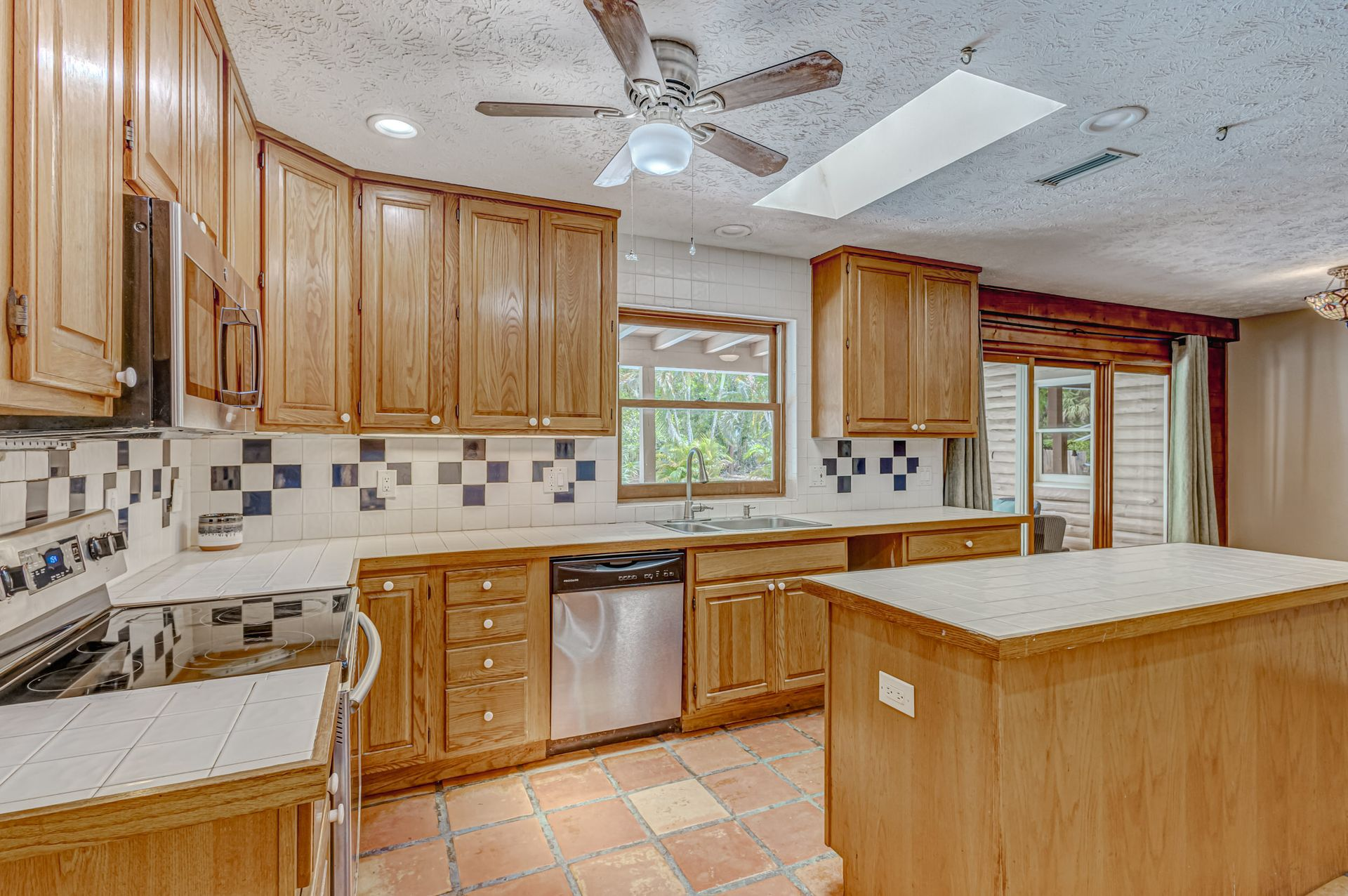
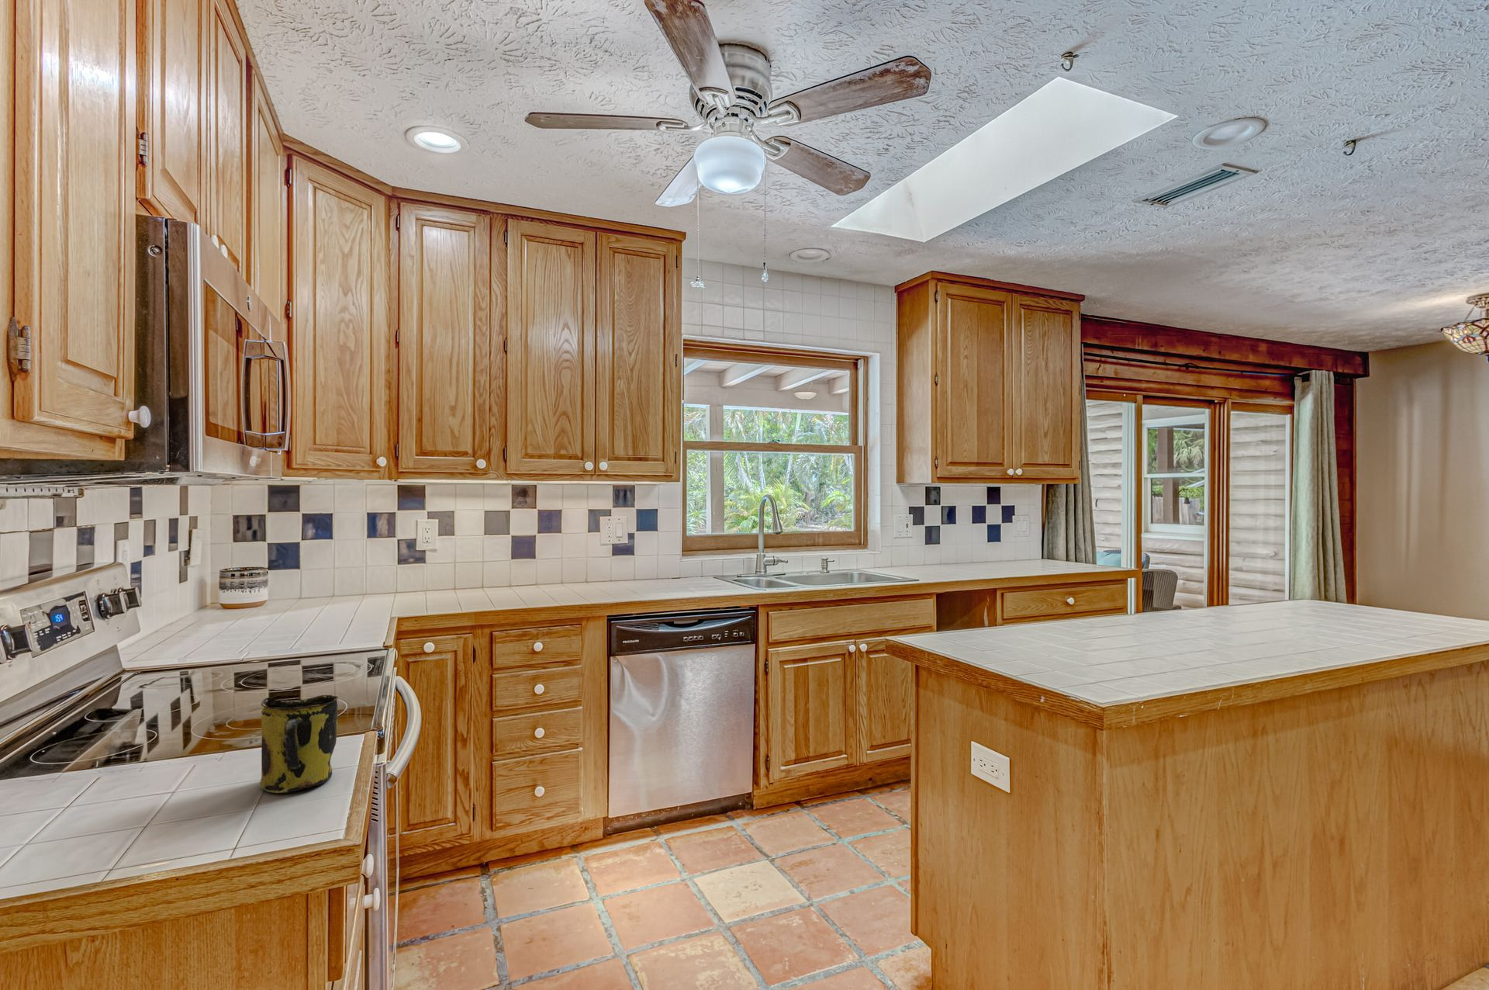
+ mug [258,694,339,793]
